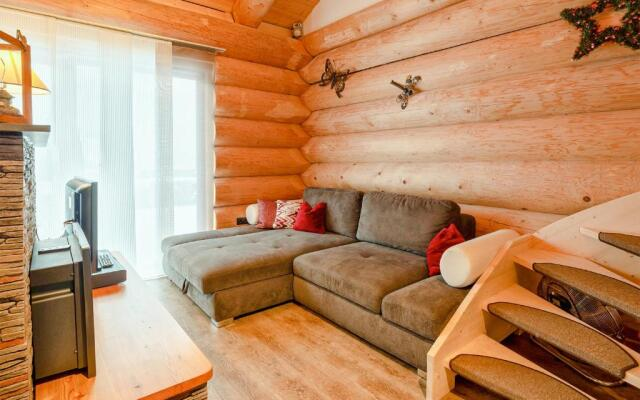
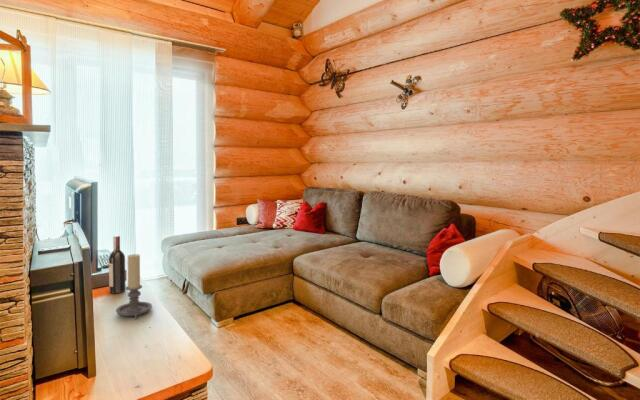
+ wine bottle [108,235,126,294]
+ candle holder [115,253,153,320]
